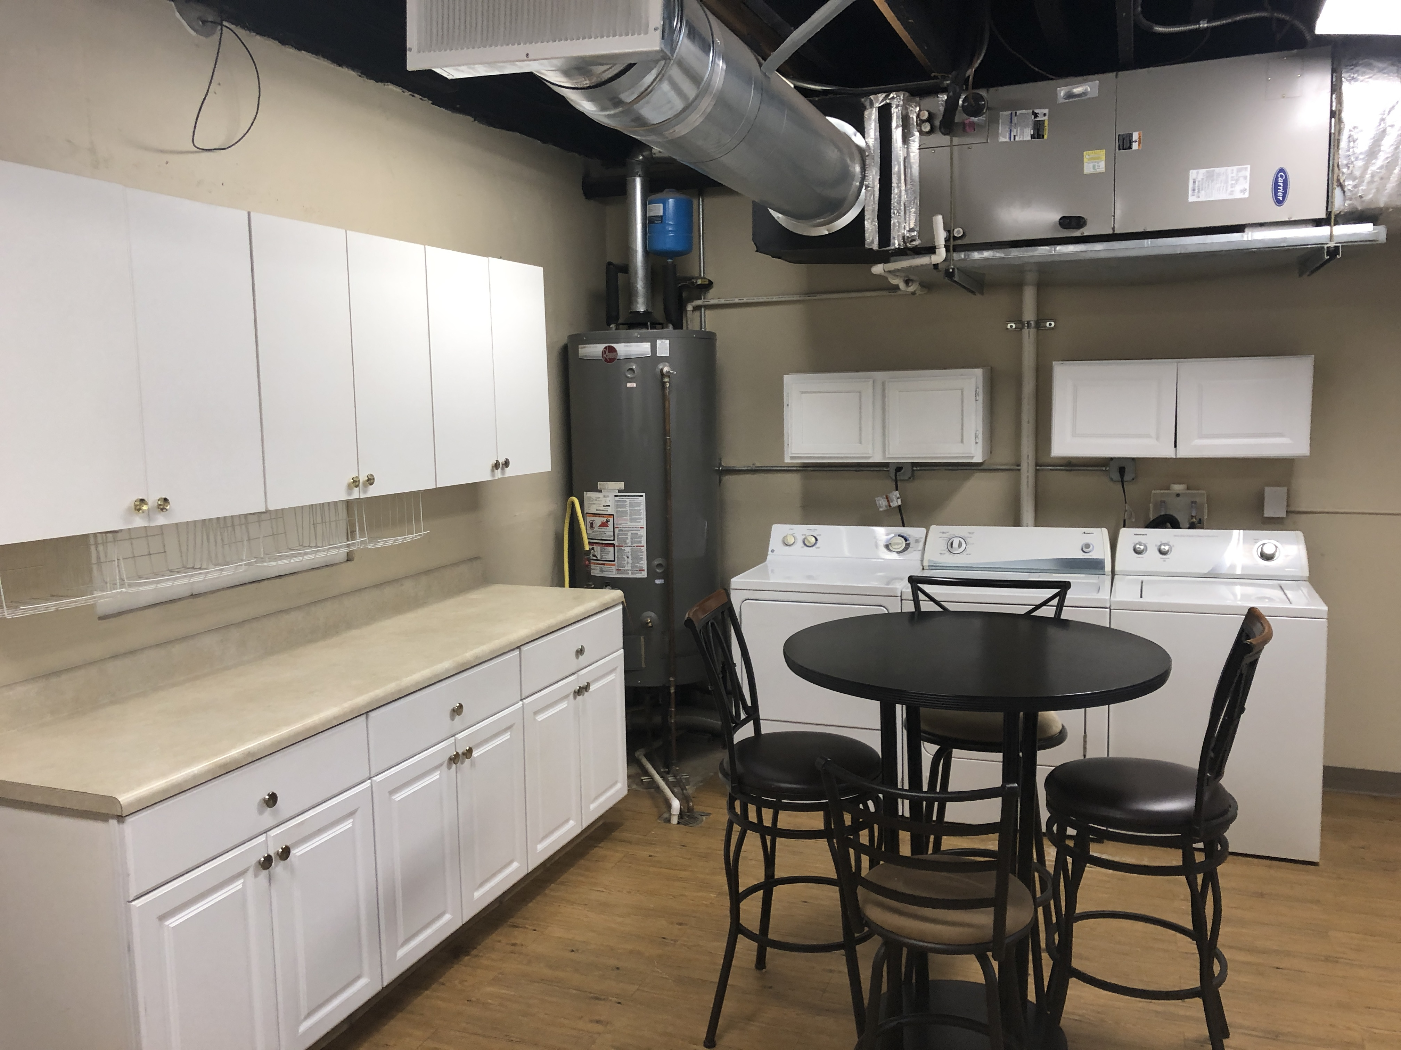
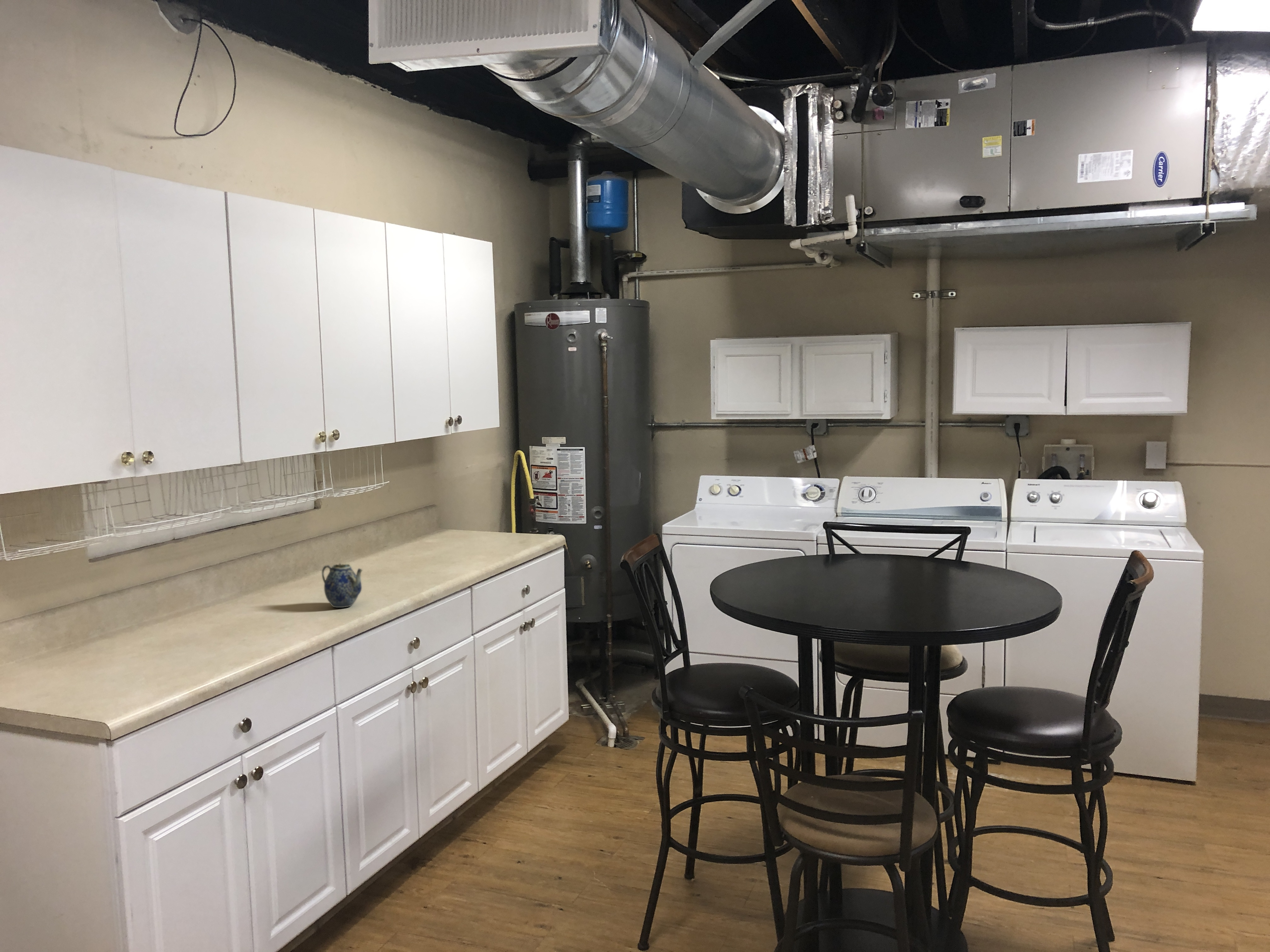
+ teapot [322,563,363,608]
